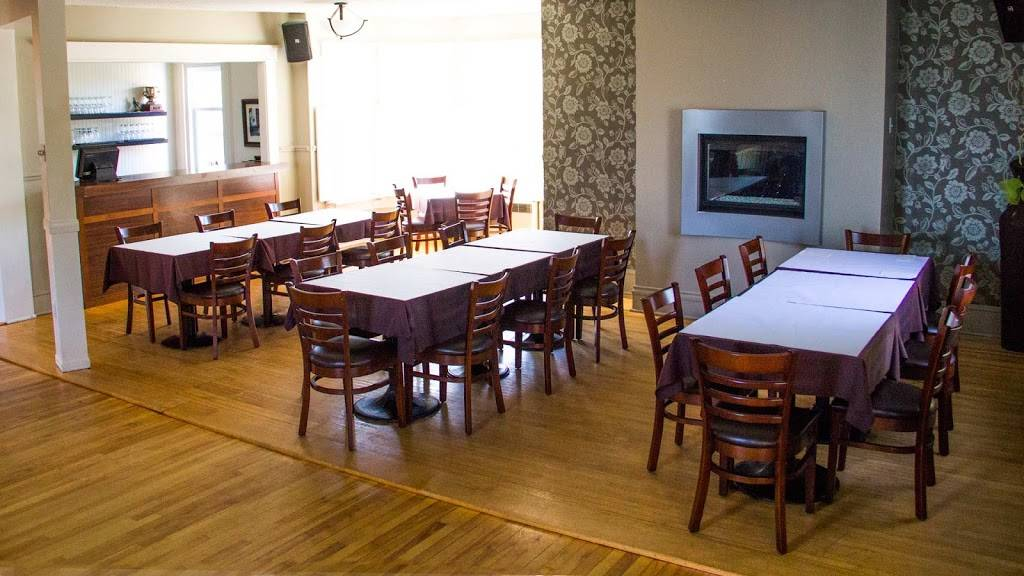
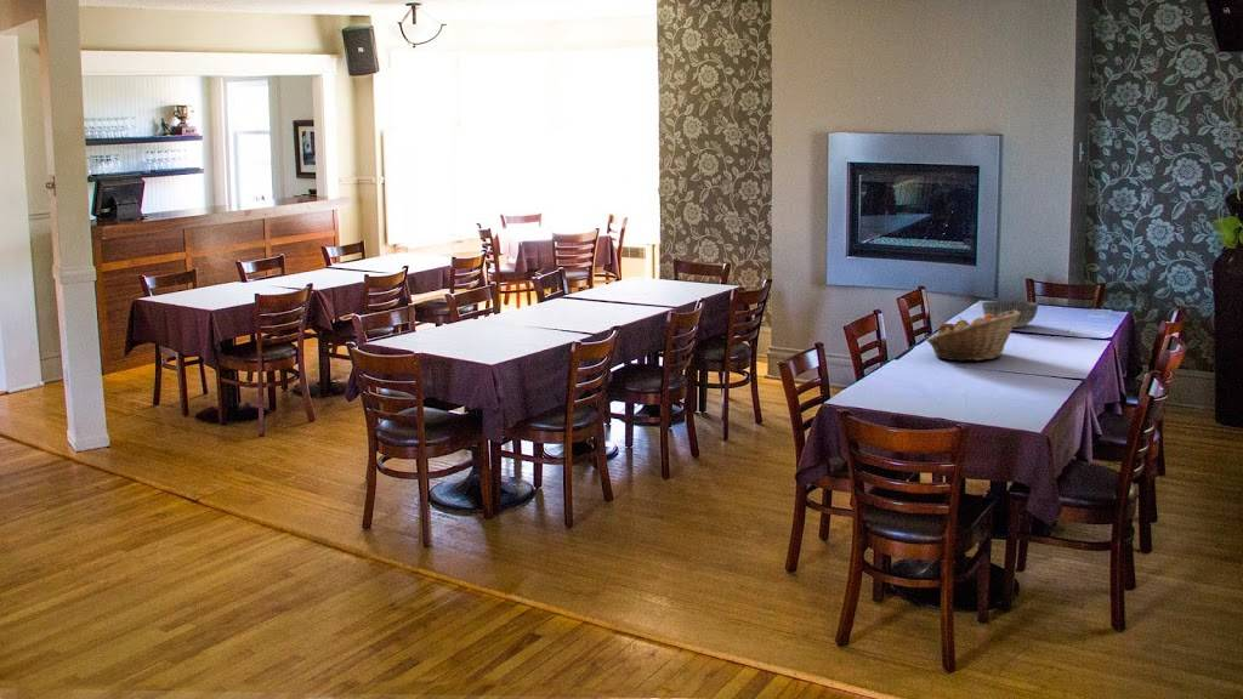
+ fruit basket [925,311,1020,363]
+ bowl [981,300,1039,329]
